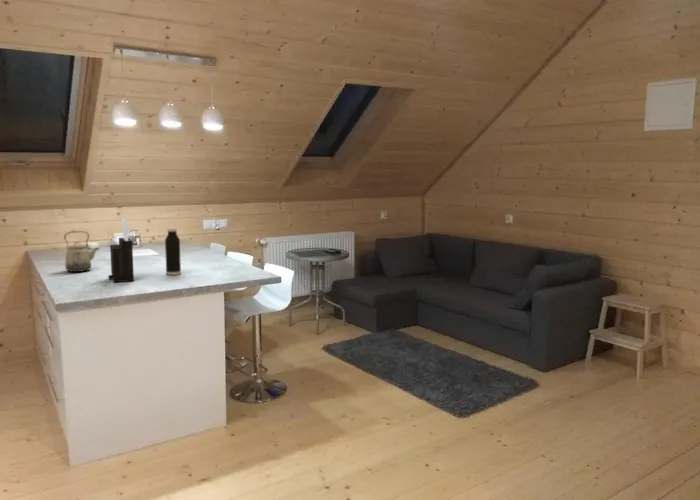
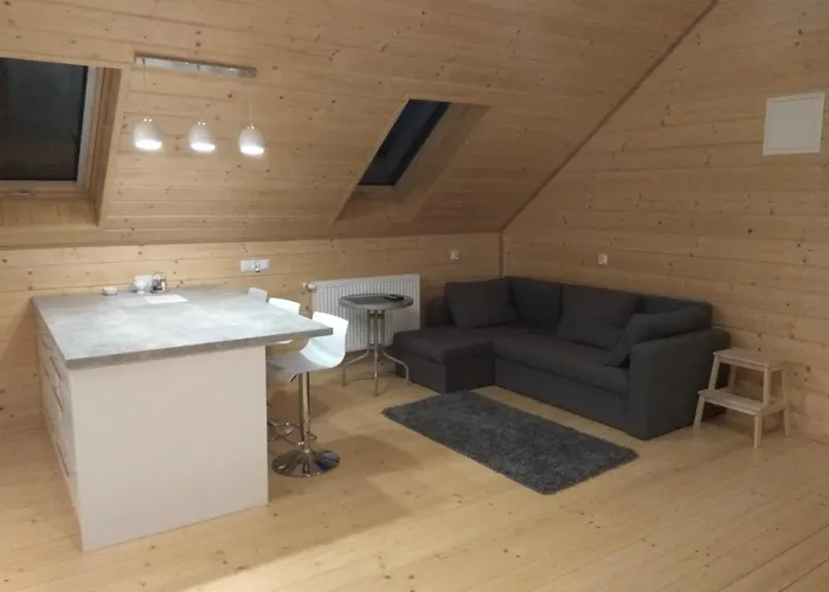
- water bottle [164,227,182,276]
- kettle [63,230,100,273]
- knife block [107,217,135,283]
